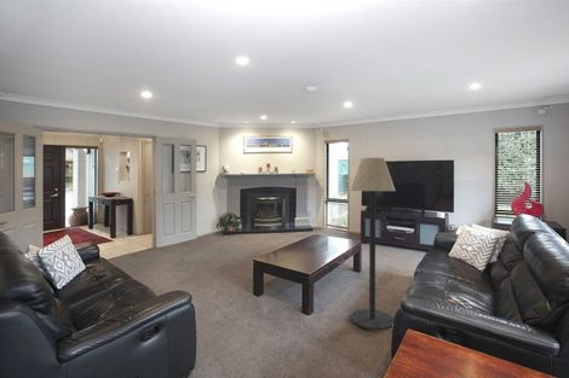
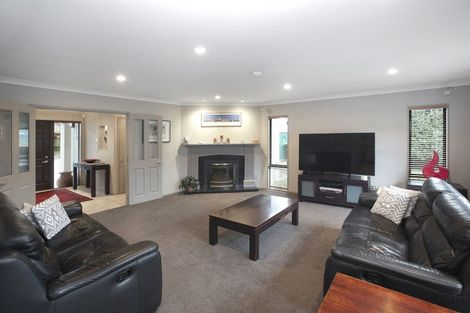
- floor lamp [350,157,397,332]
